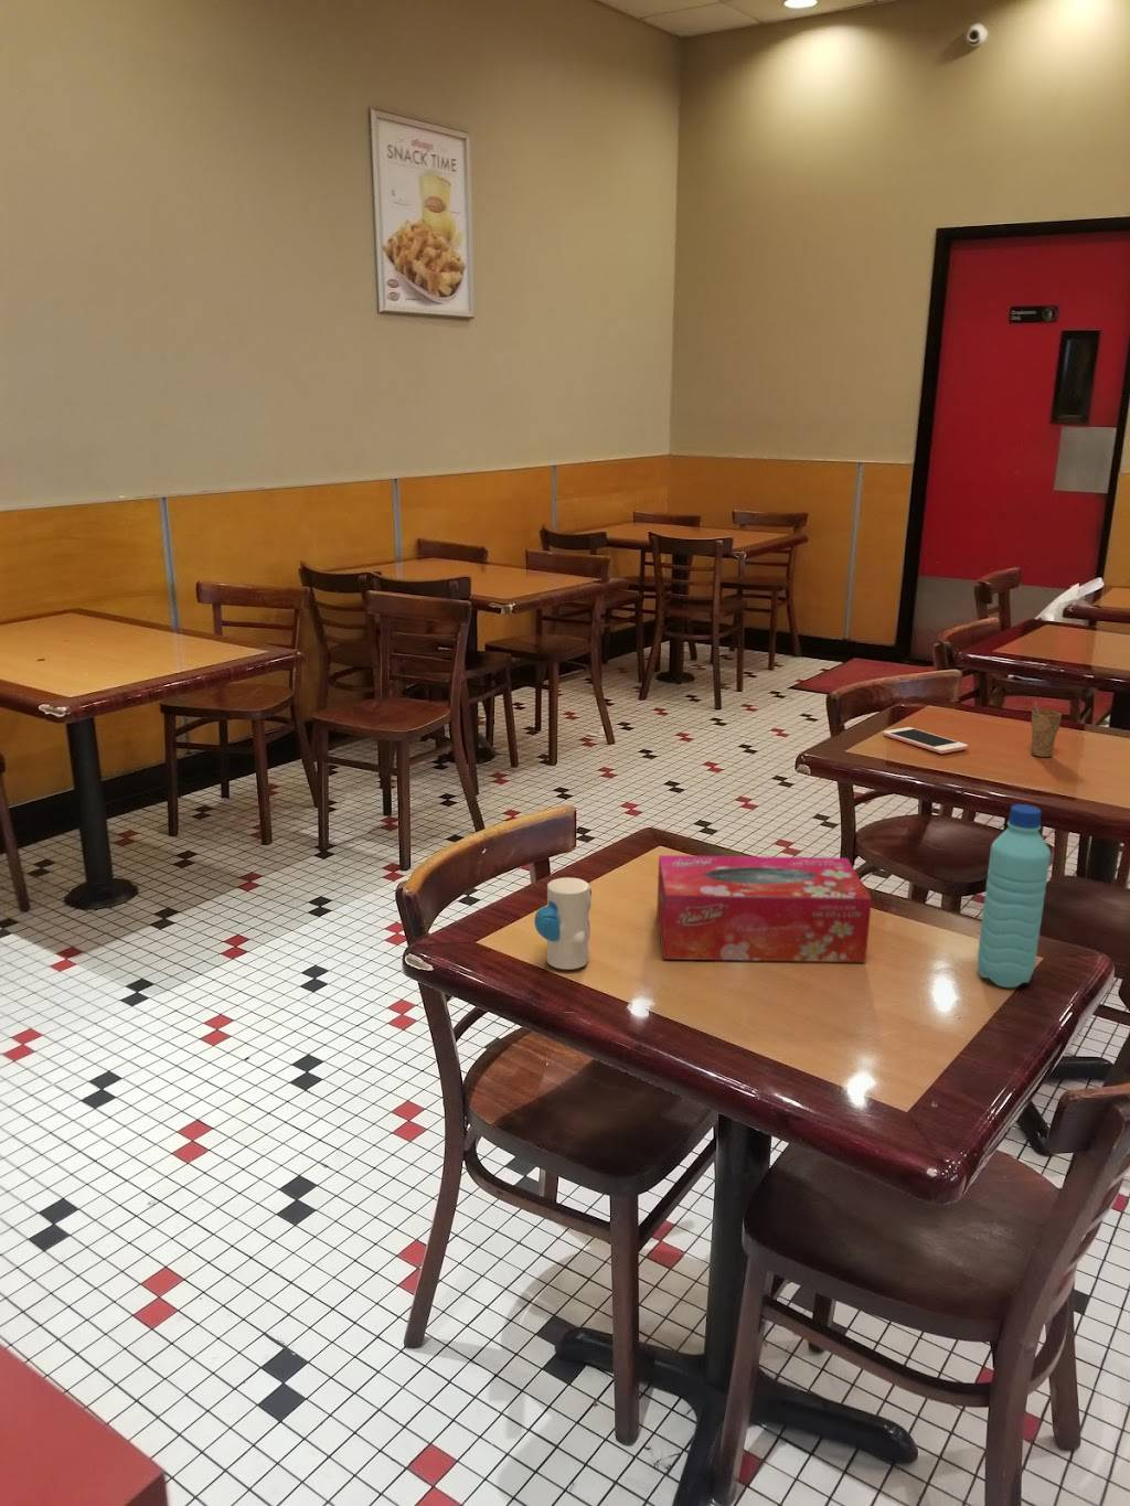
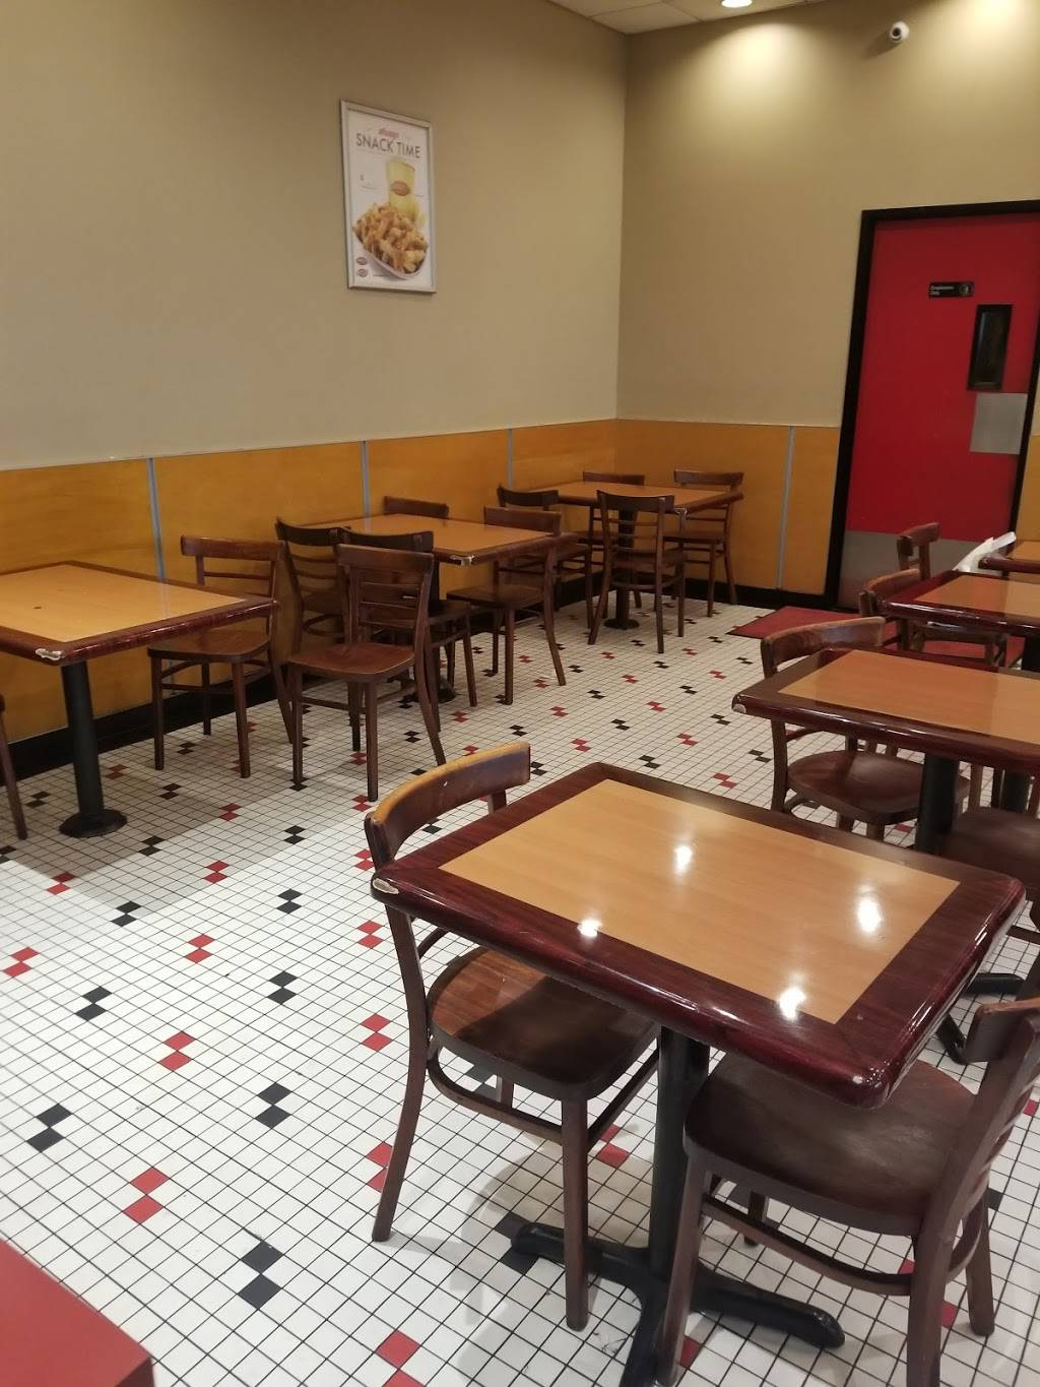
- toy [533,876,592,971]
- tissue box [655,854,872,964]
- cup [1029,700,1062,758]
- water bottle [977,803,1052,989]
- cell phone [882,726,969,755]
